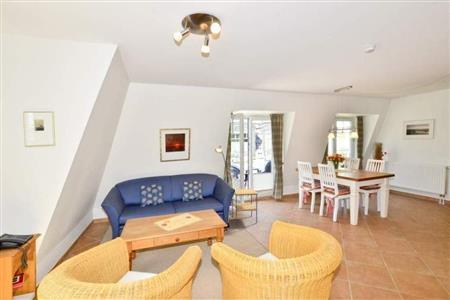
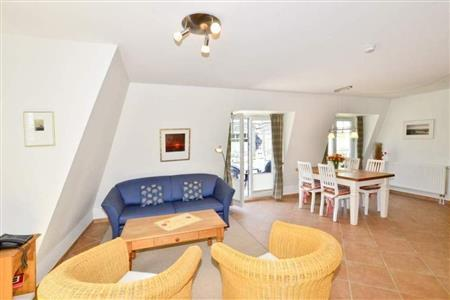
- side table [231,188,259,225]
